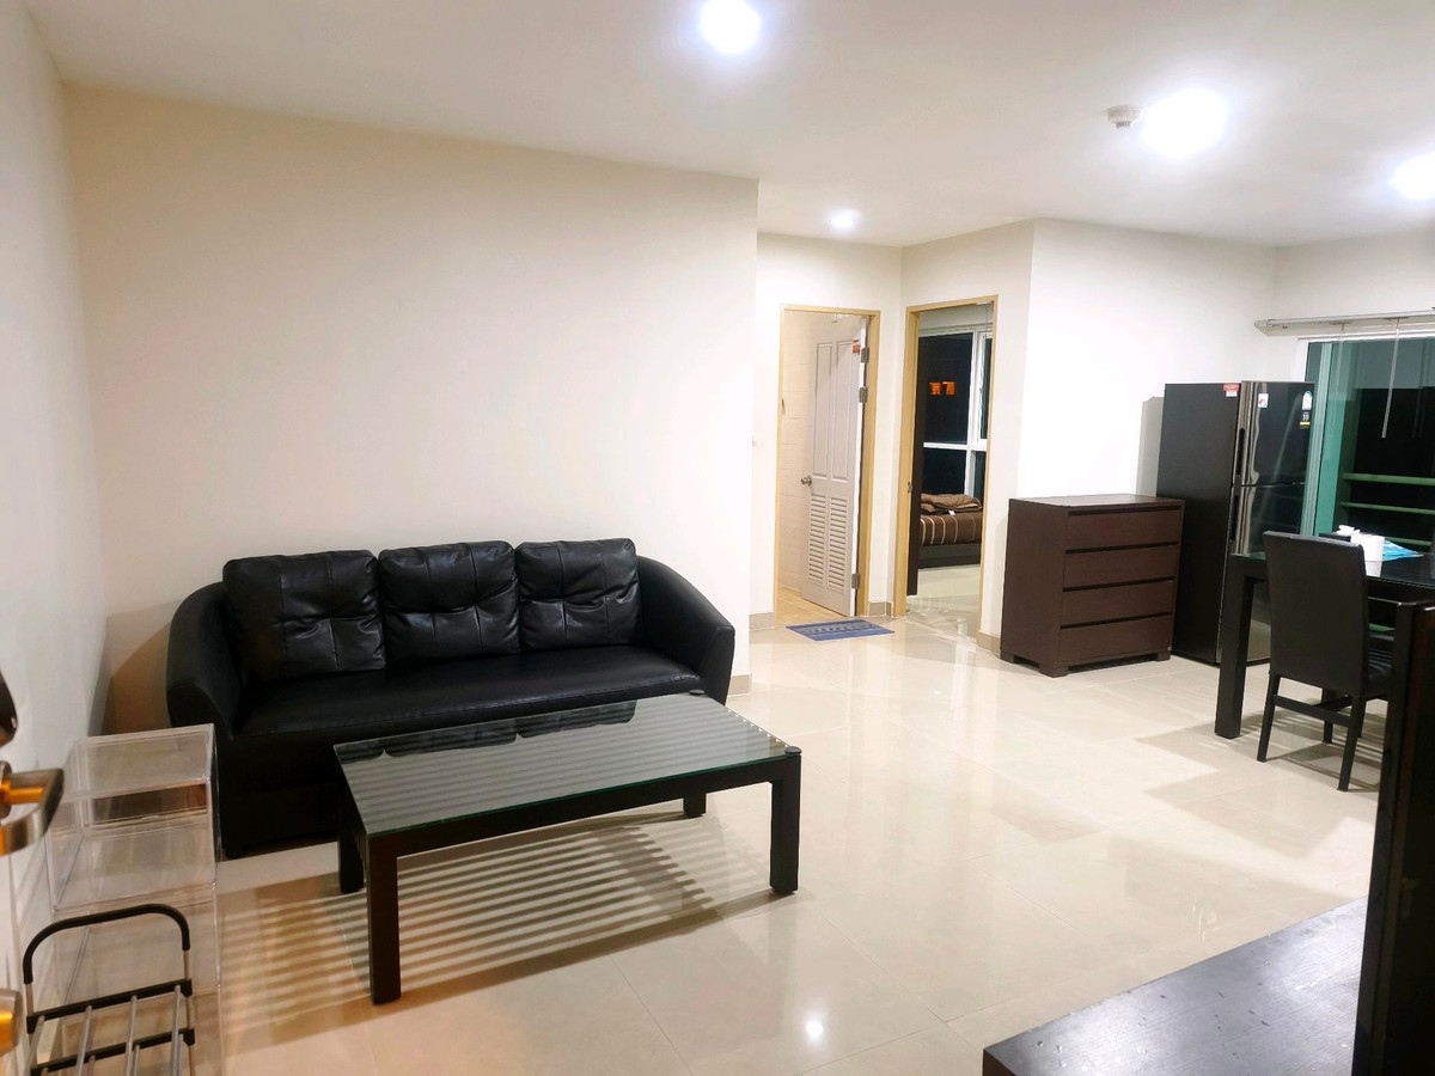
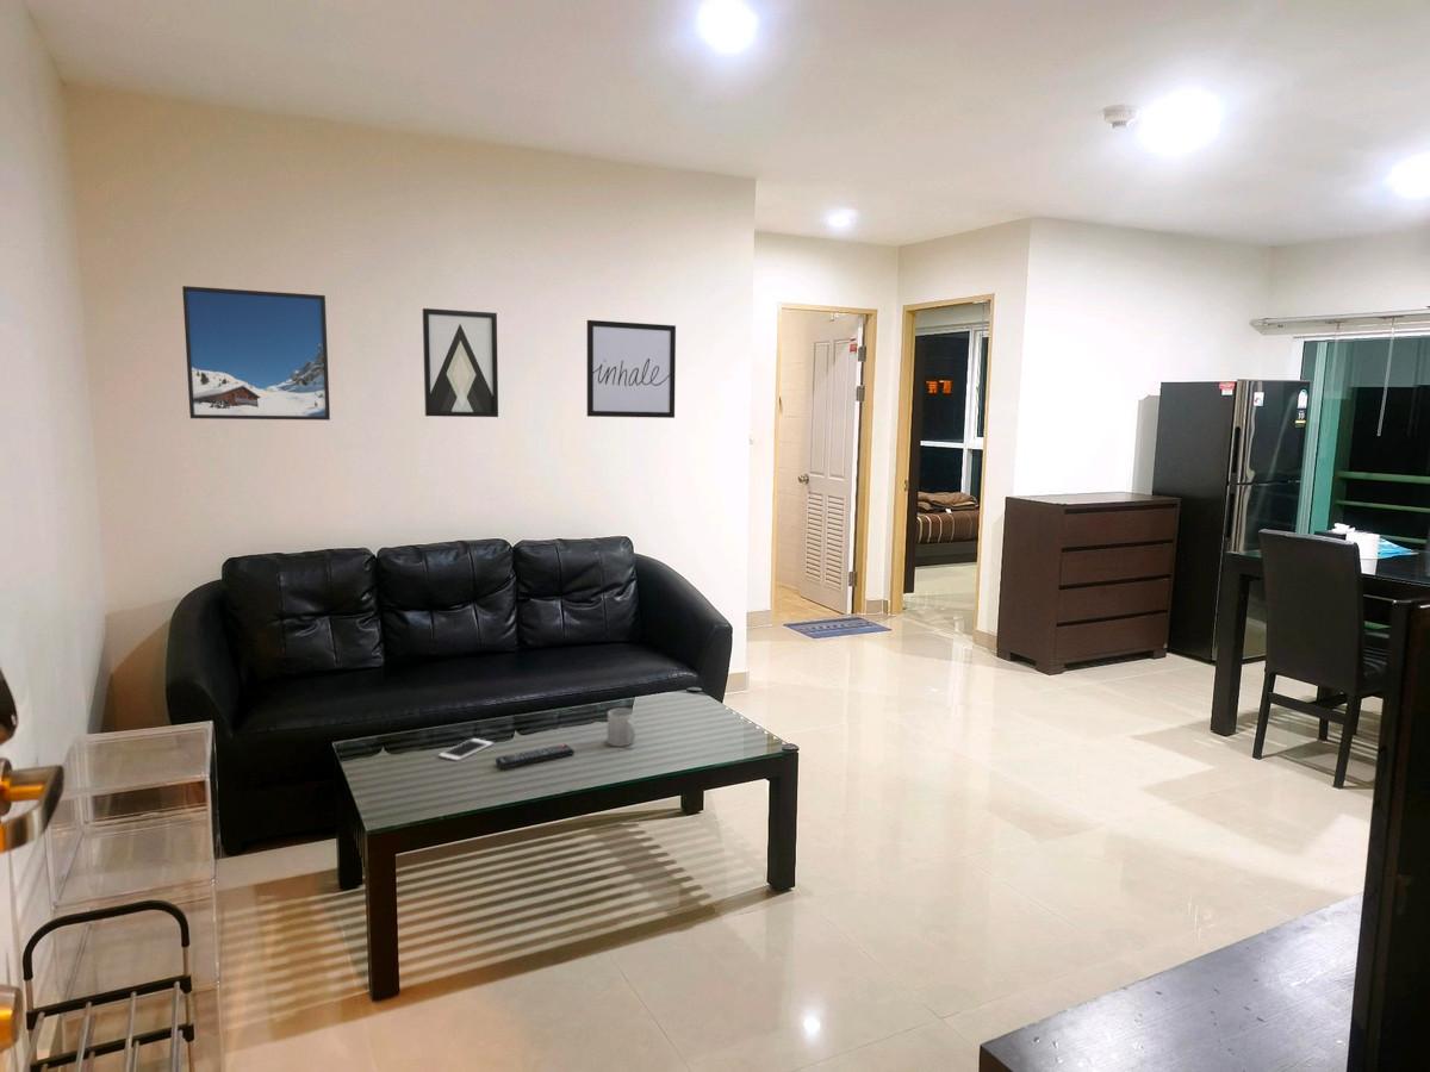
+ cell phone [437,737,495,762]
+ wall art [586,319,677,419]
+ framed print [181,285,331,422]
+ remote control [495,743,576,769]
+ wall art [422,307,499,418]
+ mug [607,708,636,748]
